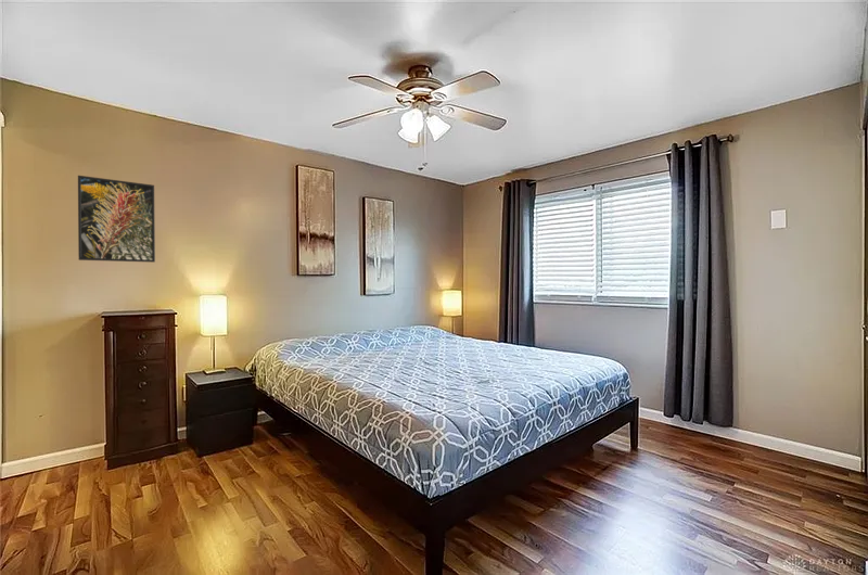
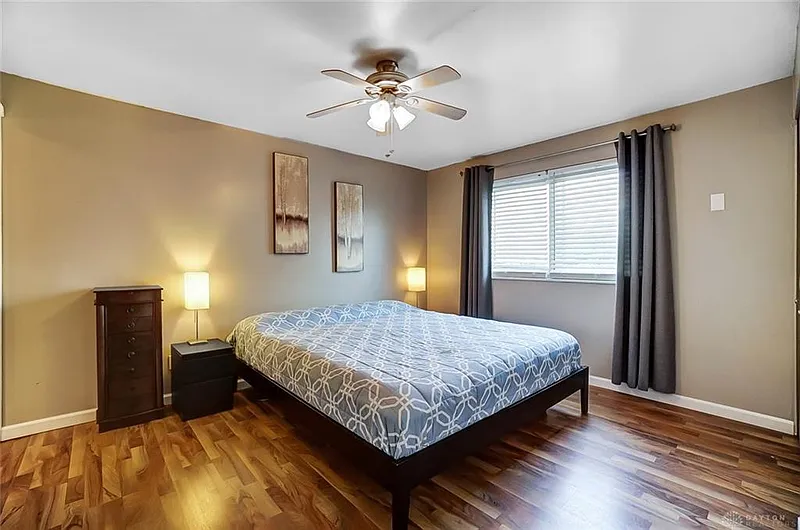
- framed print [77,175,156,264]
